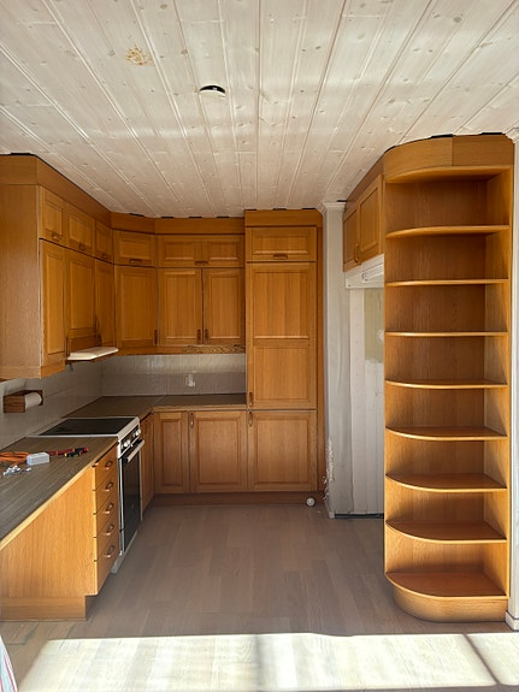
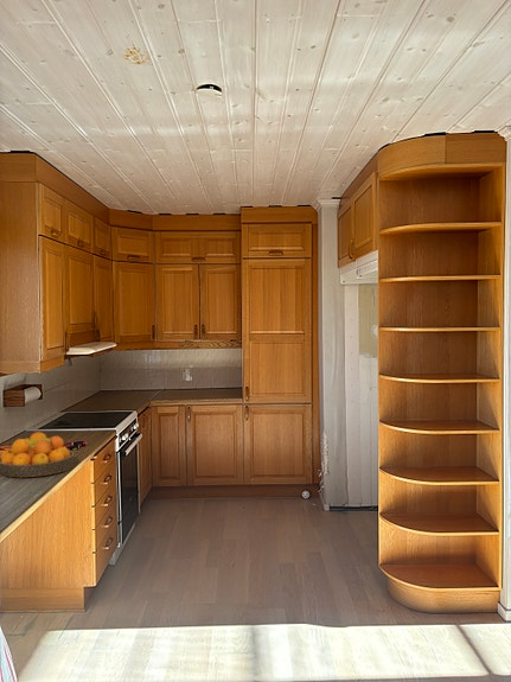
+ fruit bowl [0,431,76,478]
